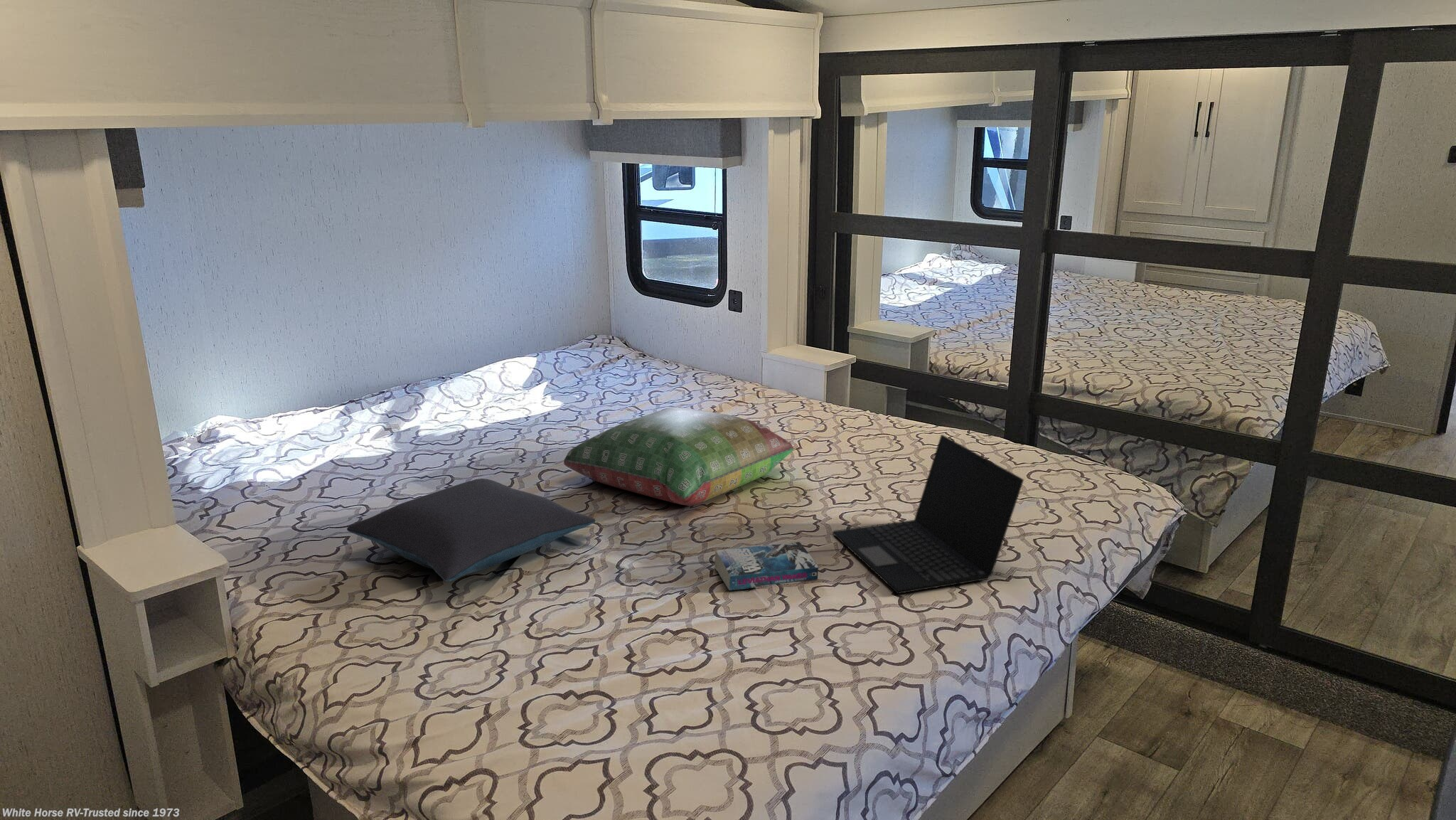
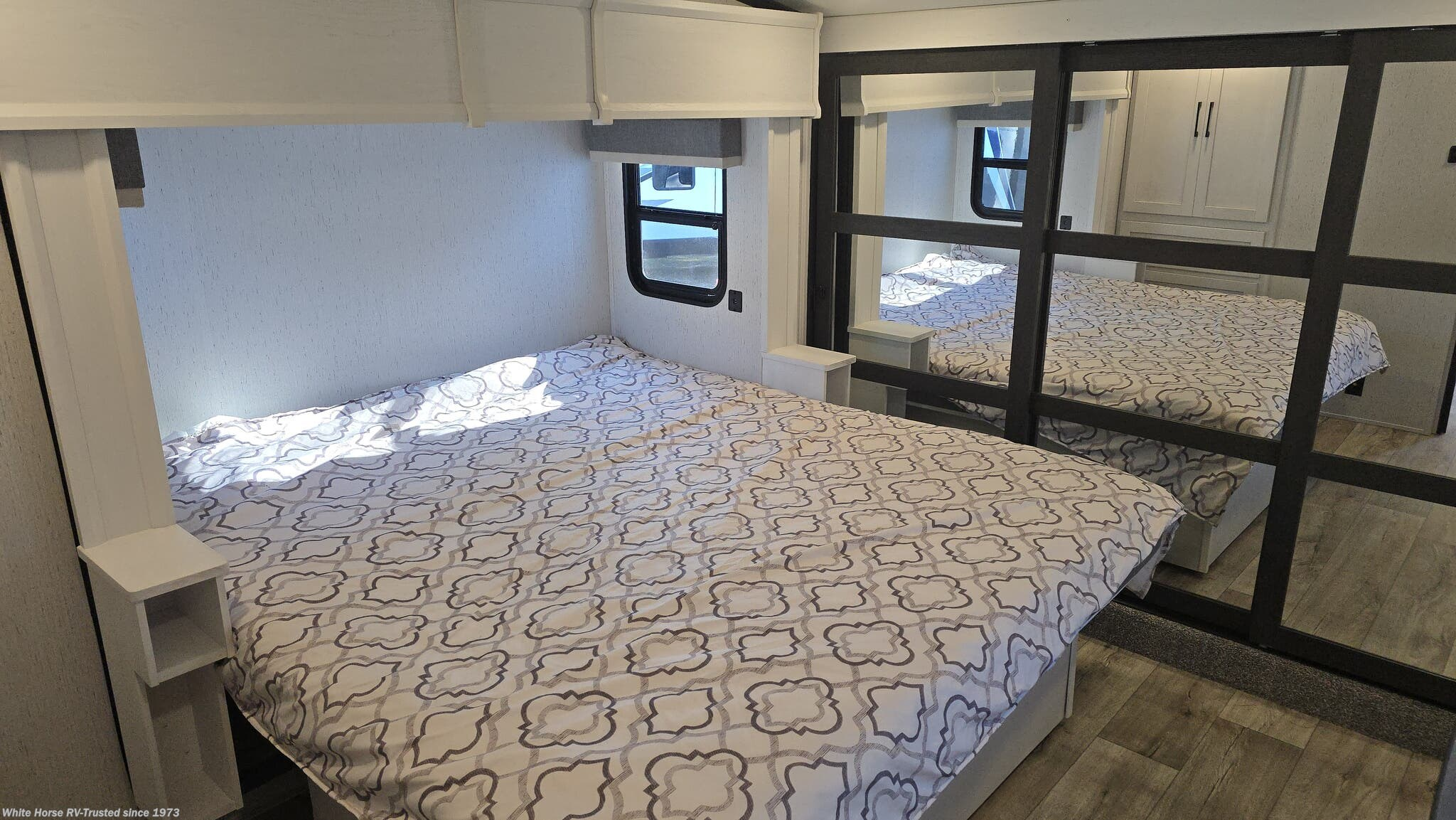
- pillow [346,478,596,582]
- book [714,541,819,591]
- laptop [832,434,1024,595]
- pillow [563,407,795,506]
